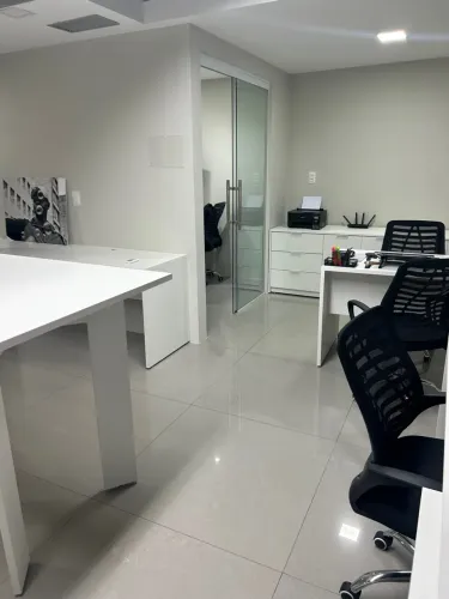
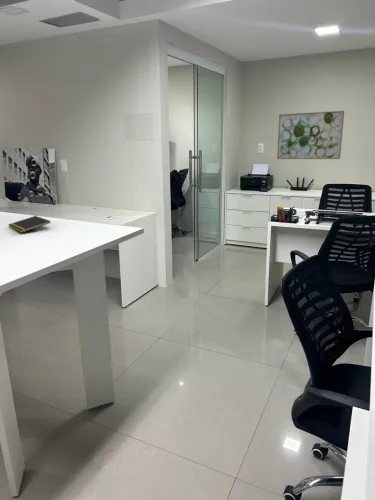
+ wall art [276,110,345,160]
+ notepad [7,215,51,234]
